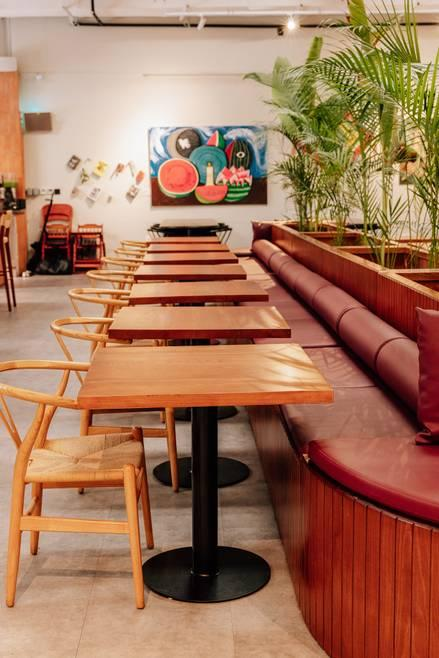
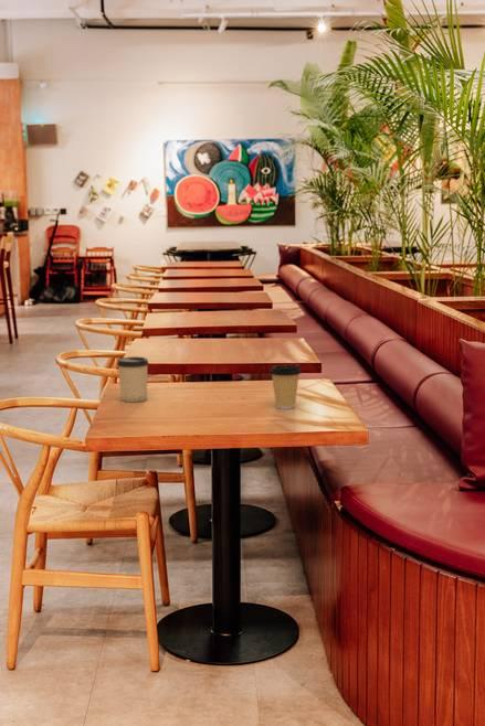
+ coffee cup [268,364,303,410]
+ cup [116,355,150,404]
